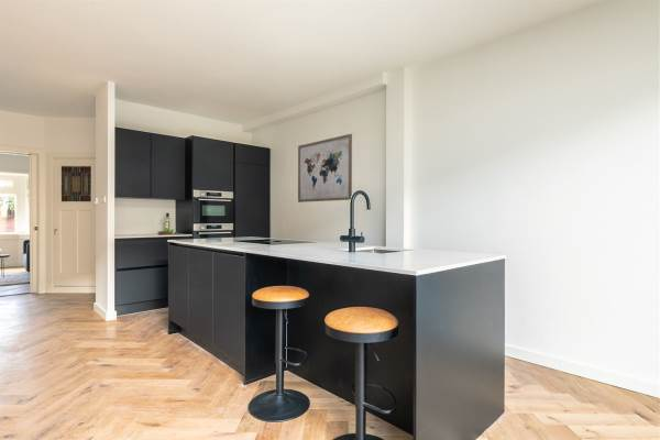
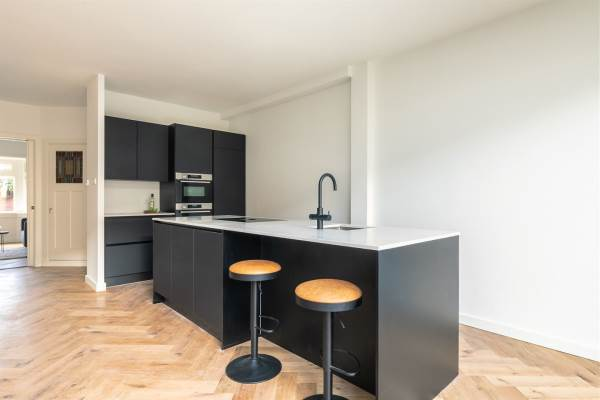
- wall art [297,133,353,204]
